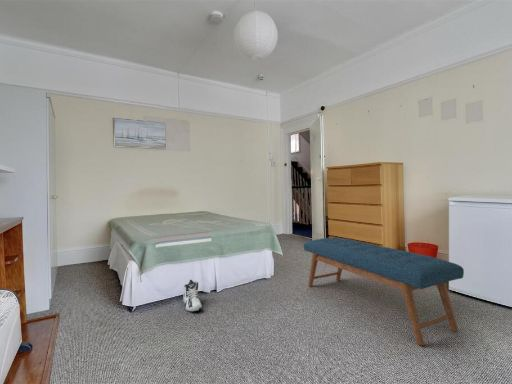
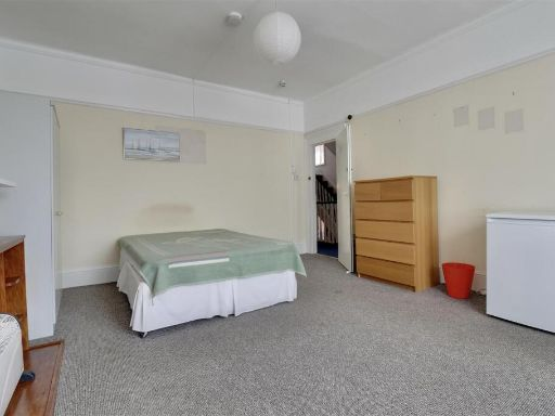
- sneaker [182,279,203,312]
- bench [303,237,465,346]
